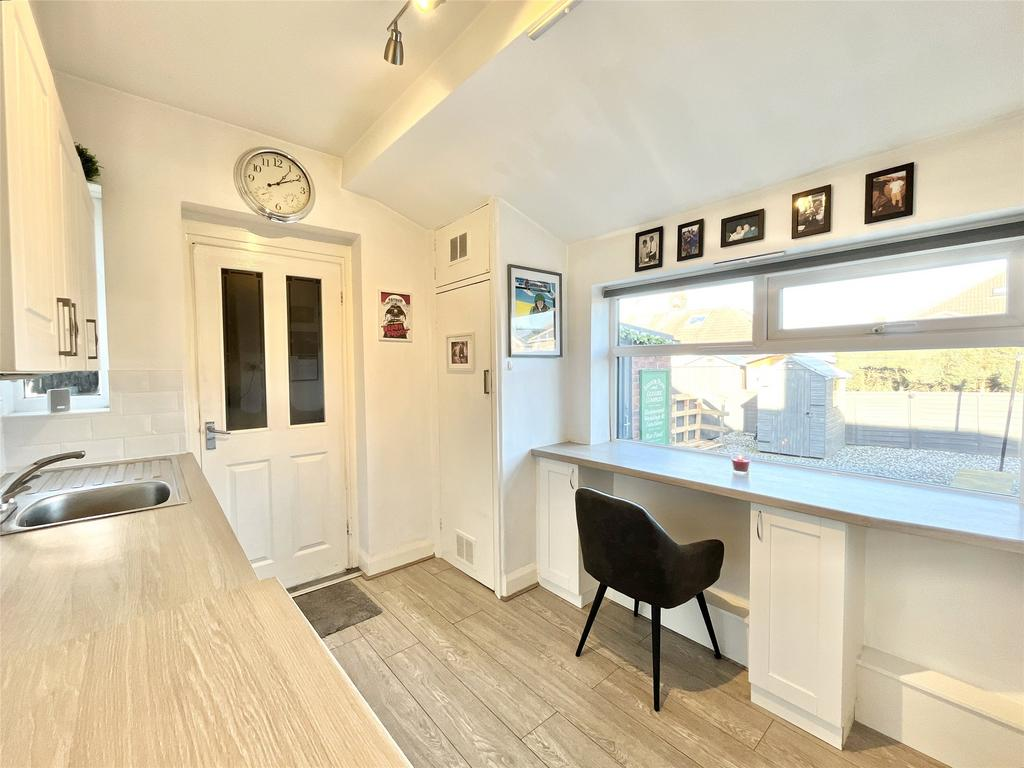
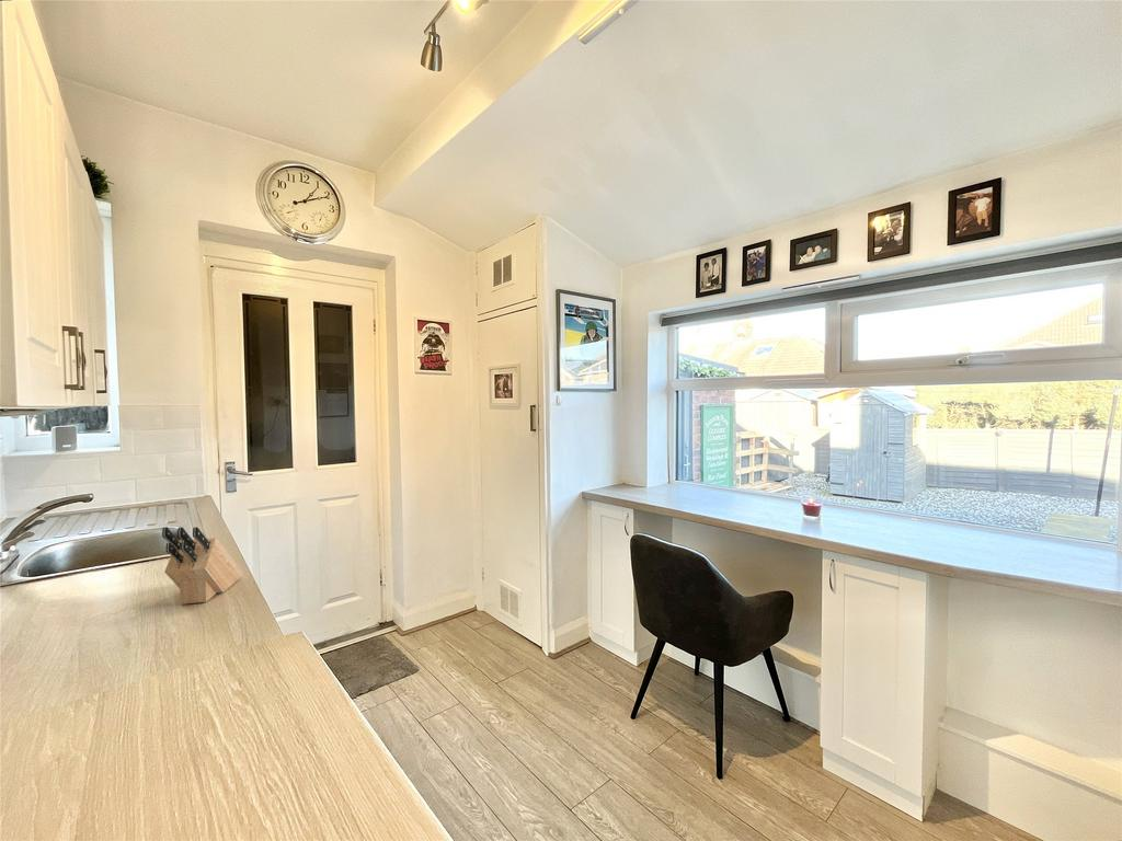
+ knife block [161,526,243,606]
